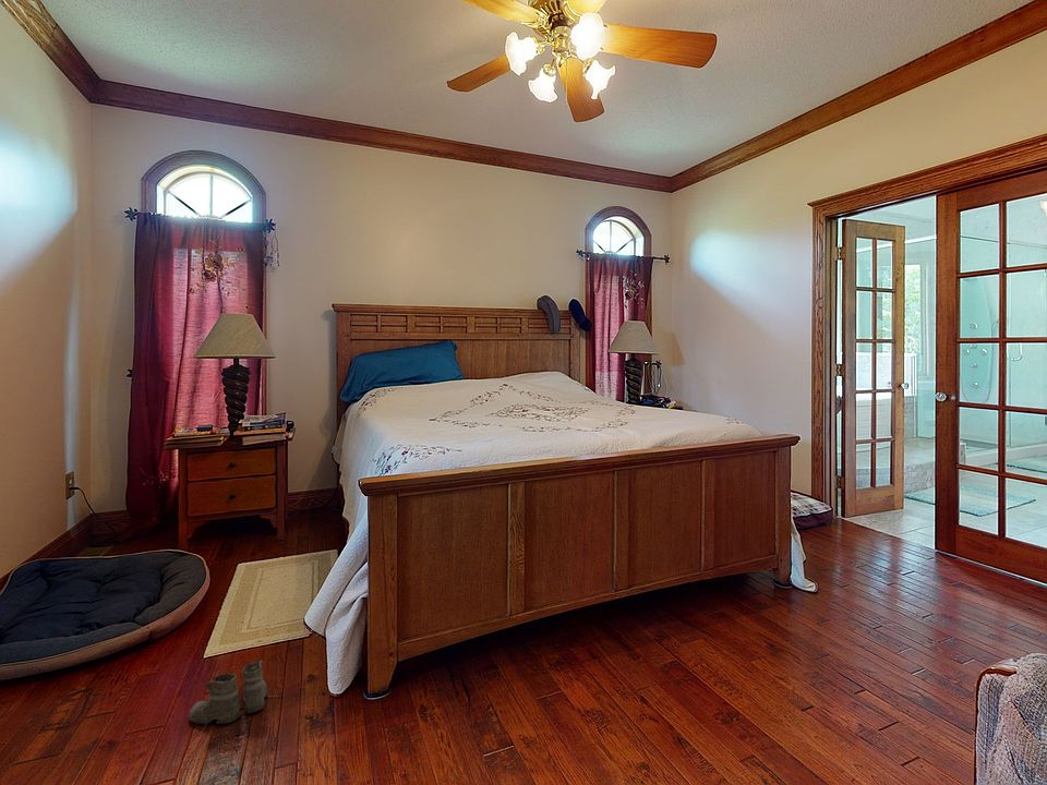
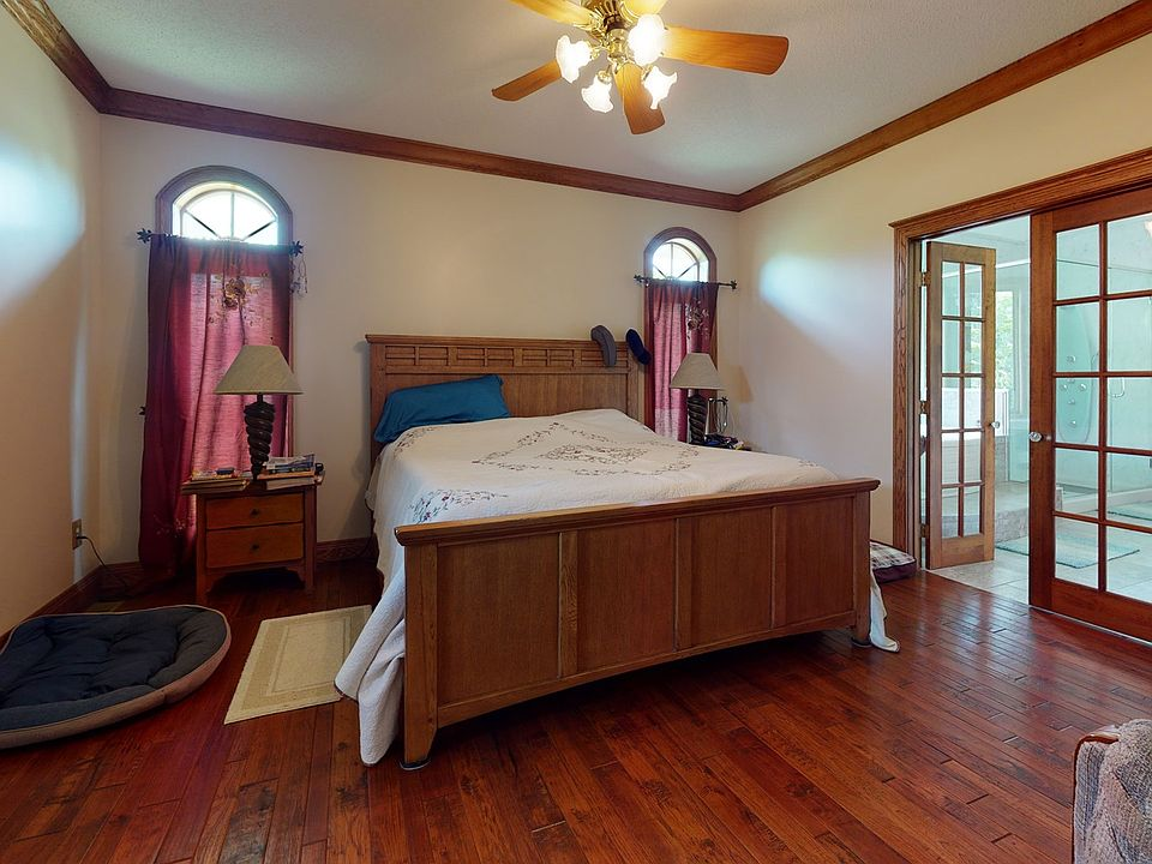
- boots [188,660,278,734]
